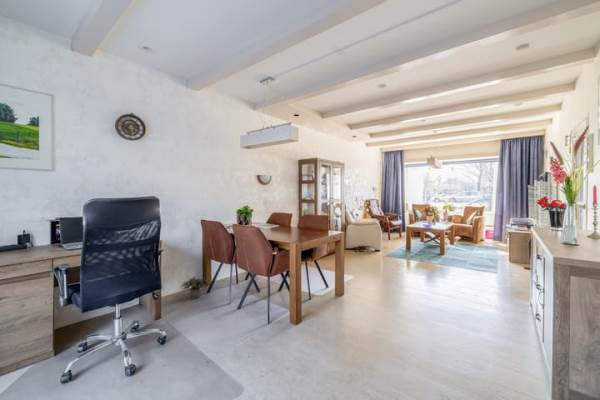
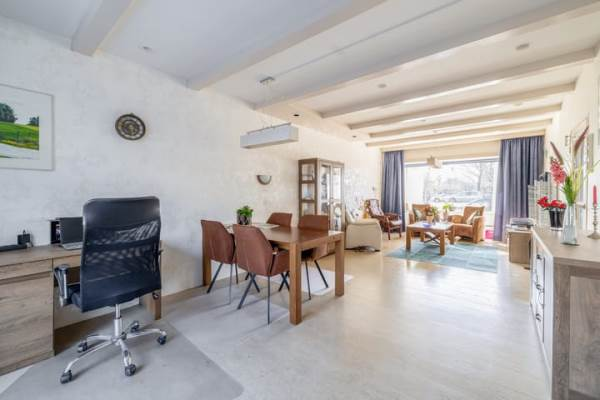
- potted plant [180,276,209,300]
